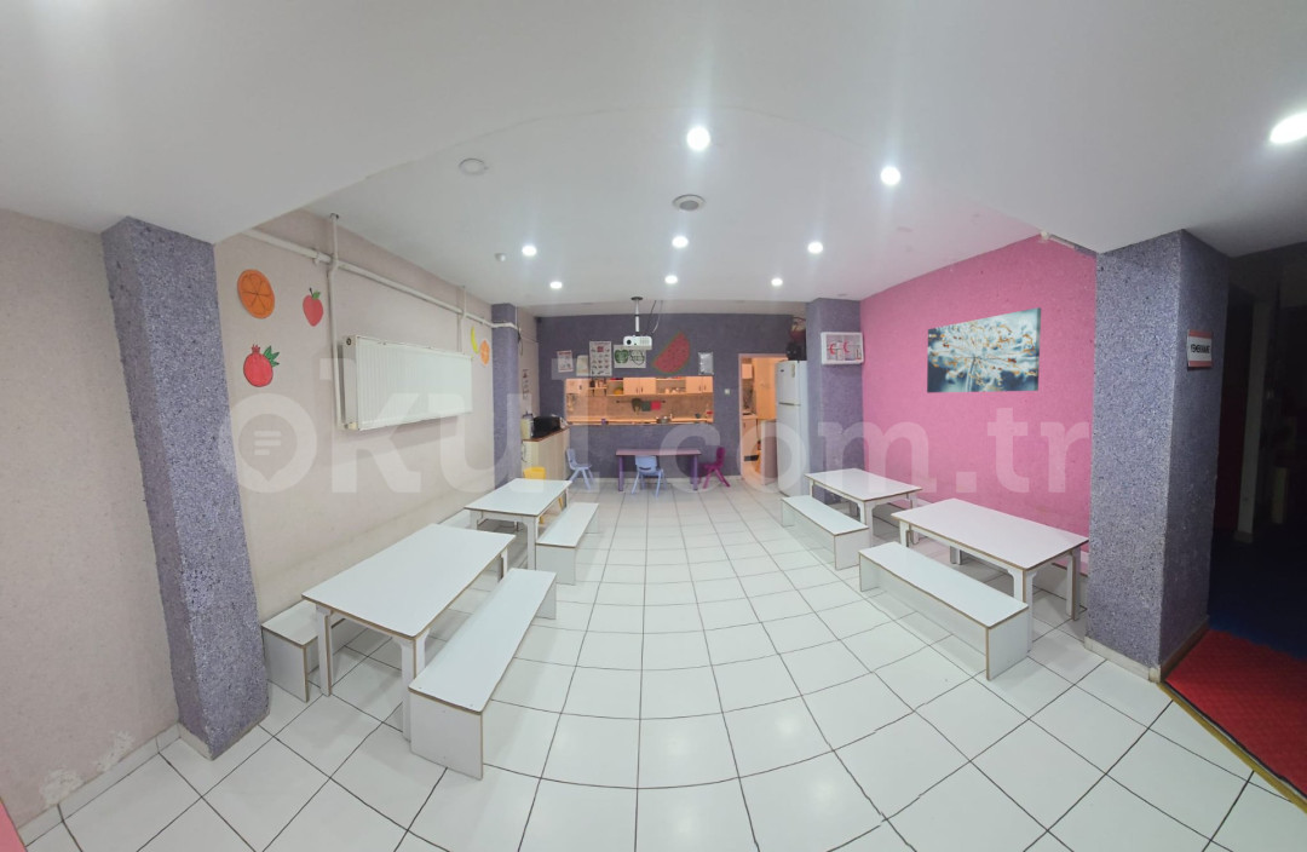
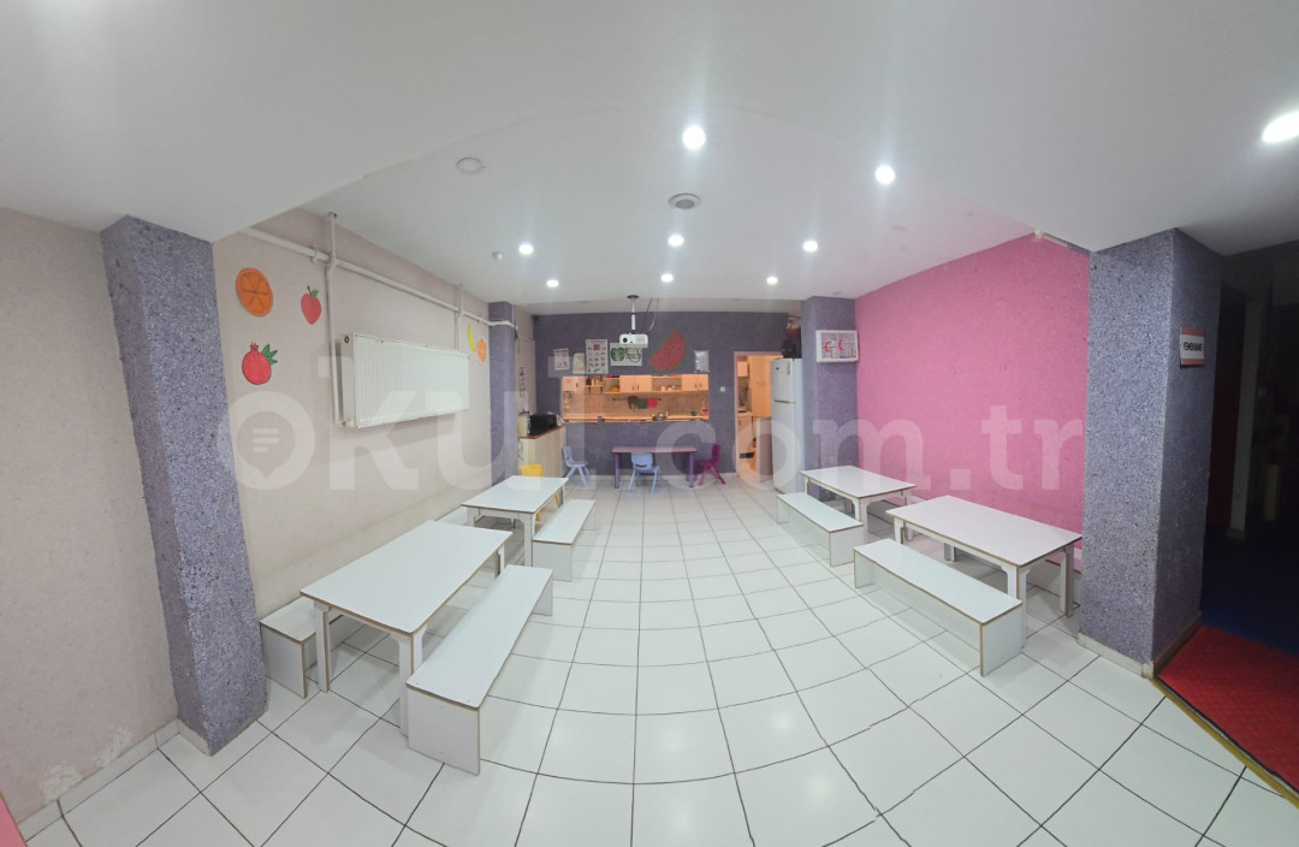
- wall art [926,306,1042,395]
